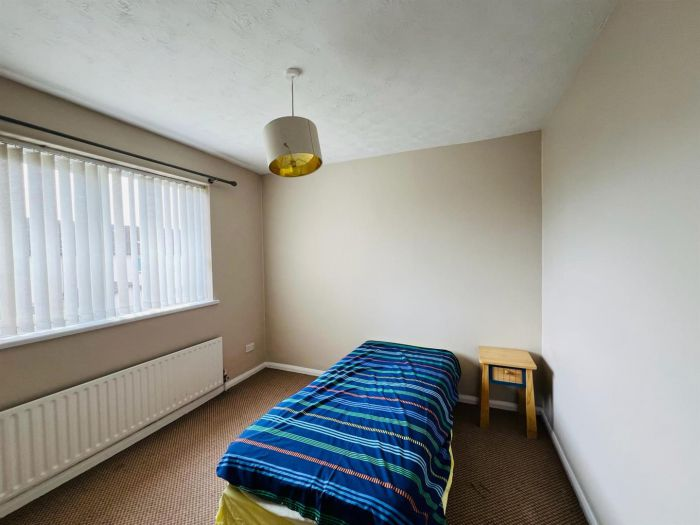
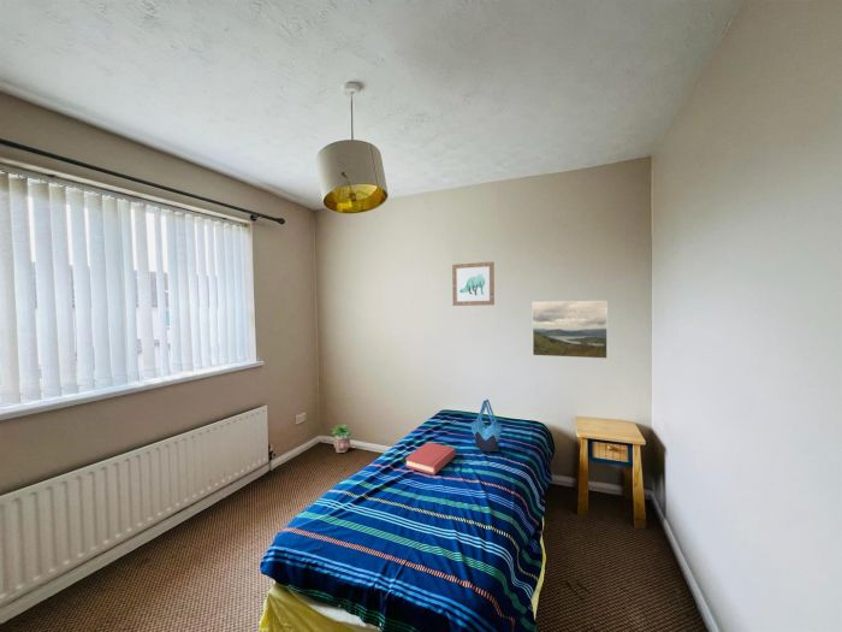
+ potted plant [331,423,354,454]
+ tote bag [469,398,505,453]
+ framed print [532,300,609,360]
+ wall art [451,261,496,307]
+ hardback book [404,441,456,476]
